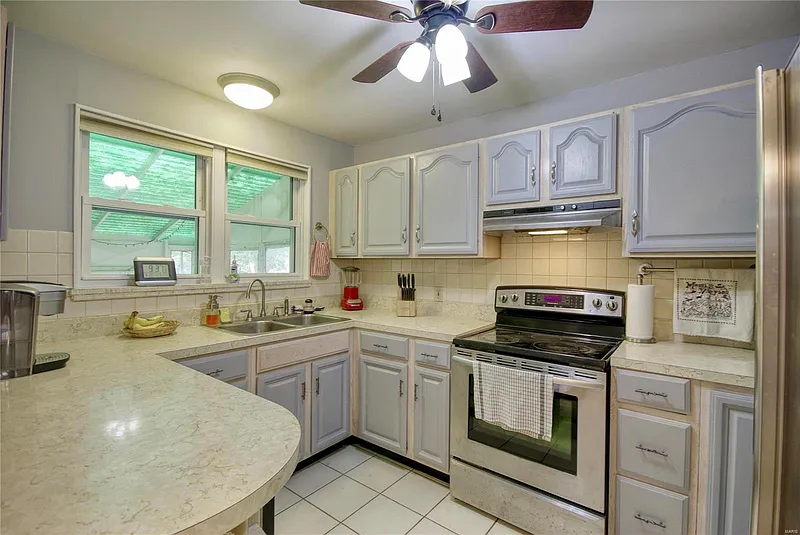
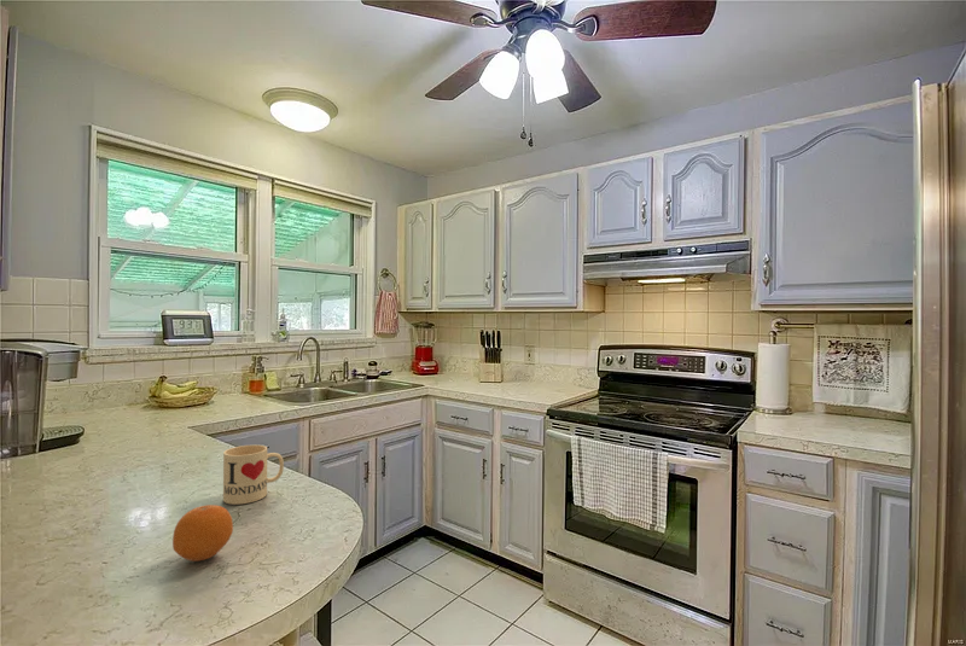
+ mug [222,444,285,506]
+ fruit [171,504,234,563]
